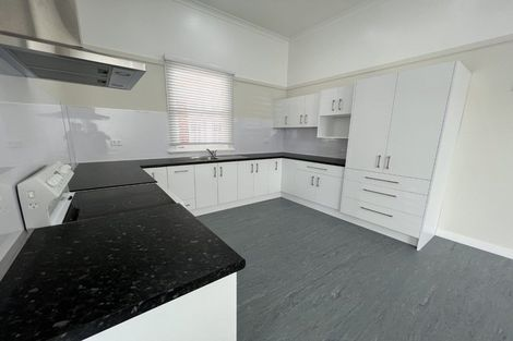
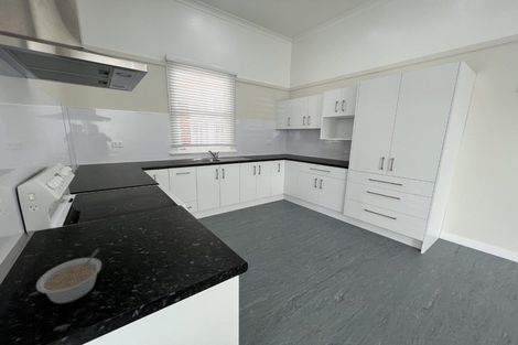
+ legume [35,248,102,304]
